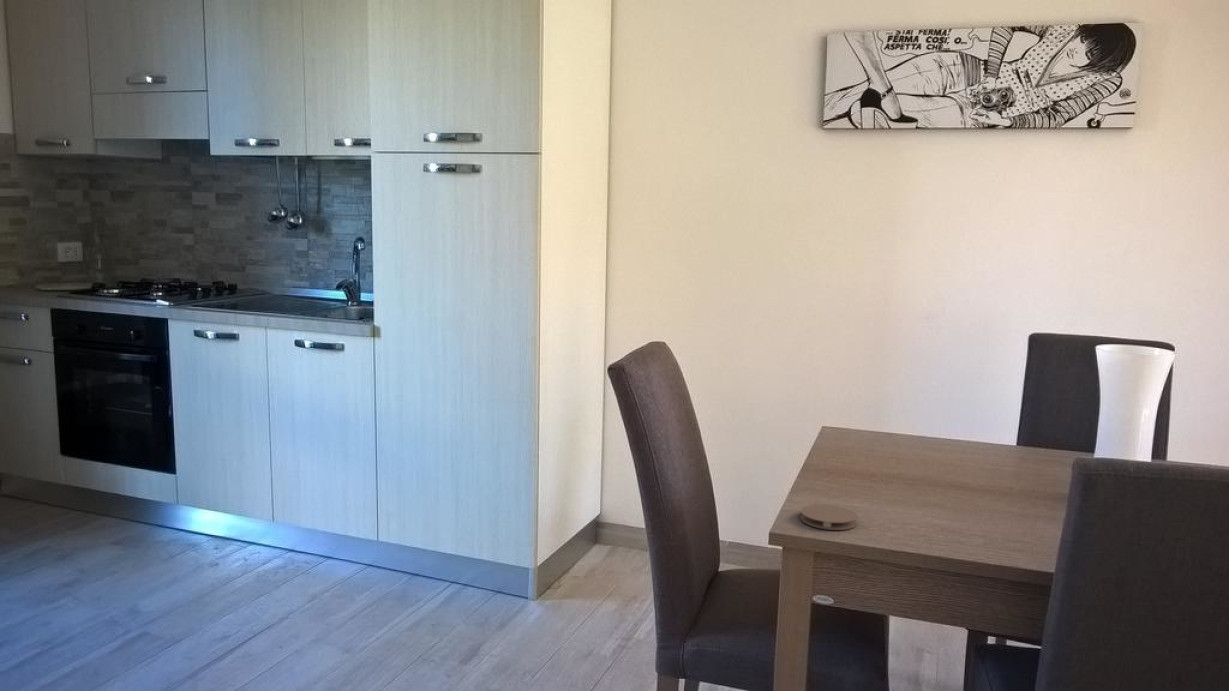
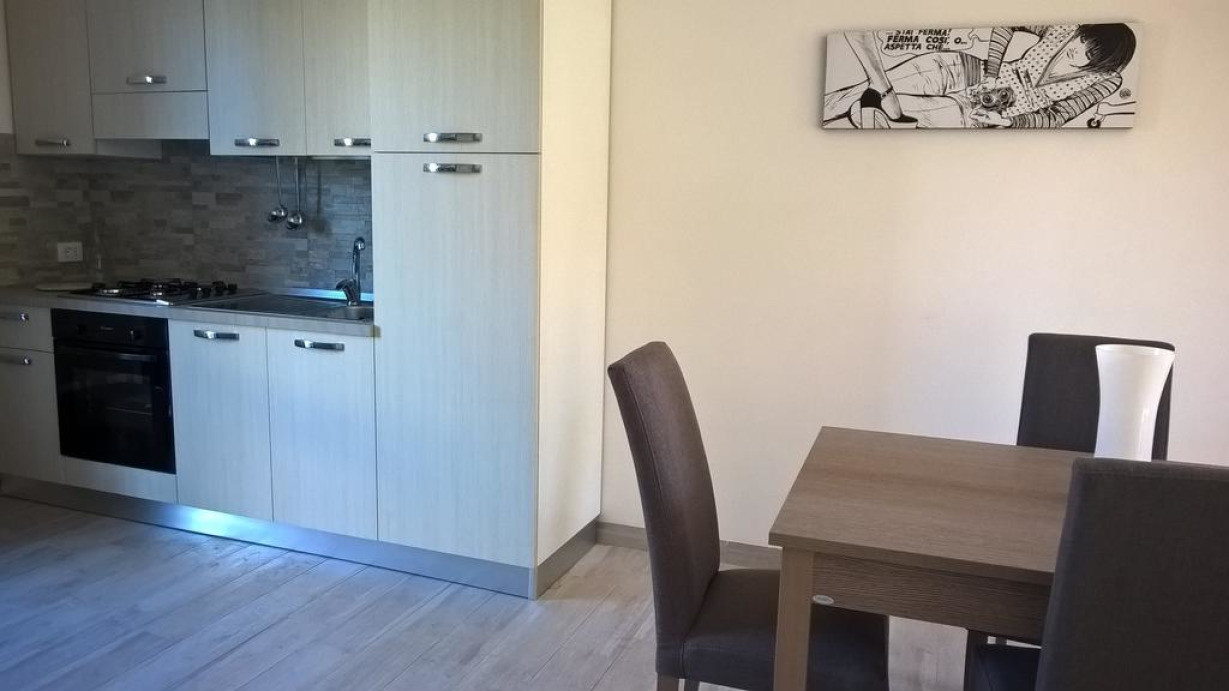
- coaster [799,503,859,531]
